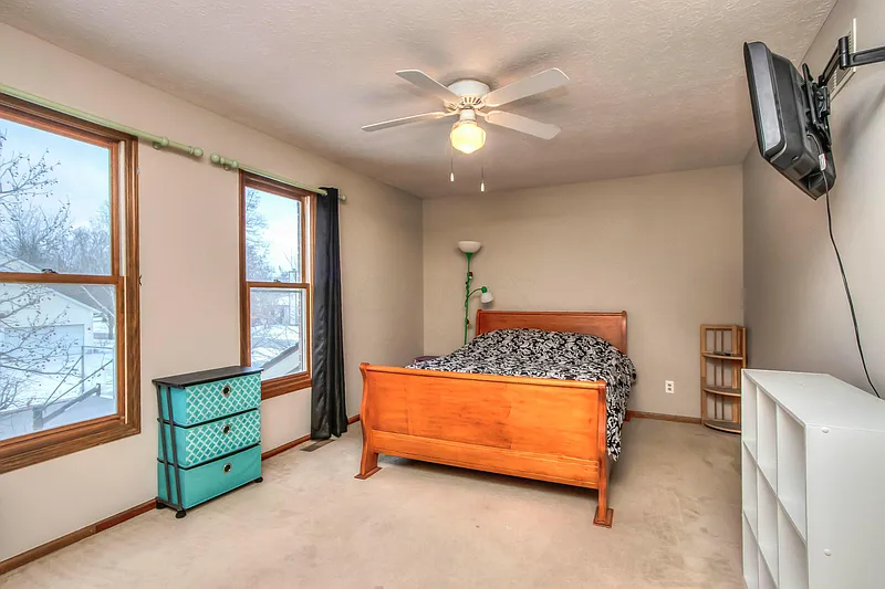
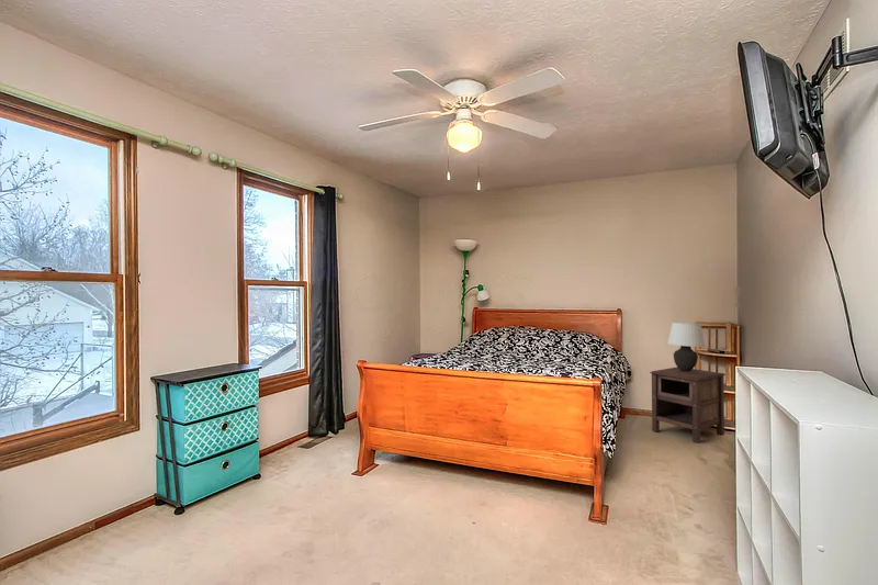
+ table lamp [666,322,706,371]
+ nightstand [649,367,727,445]
